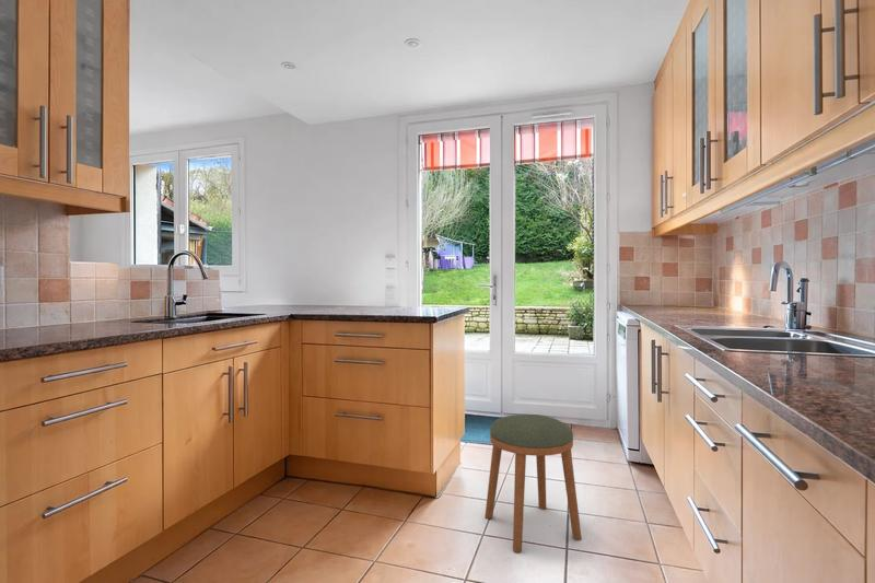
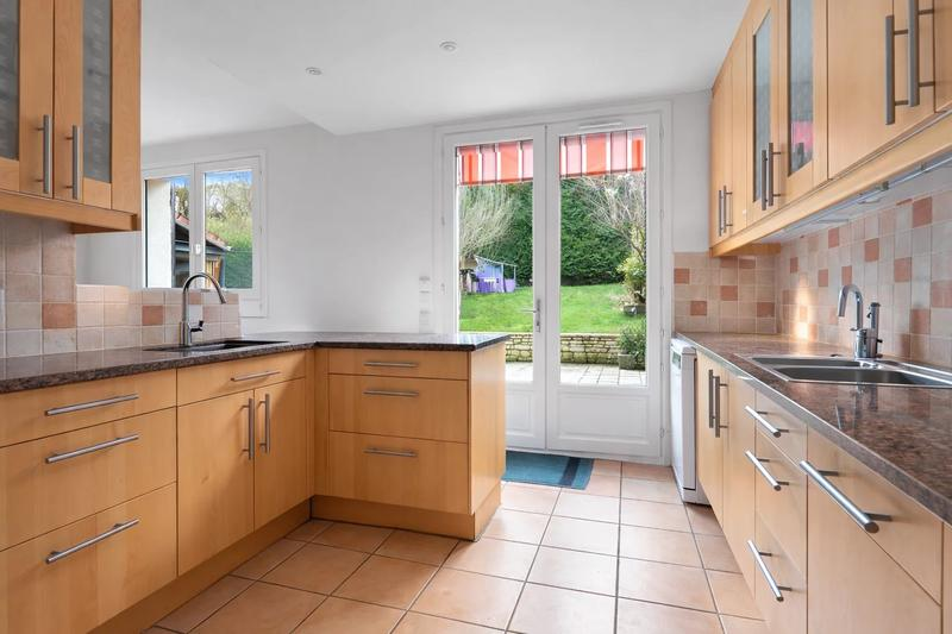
- stool [483,413,583,553]
